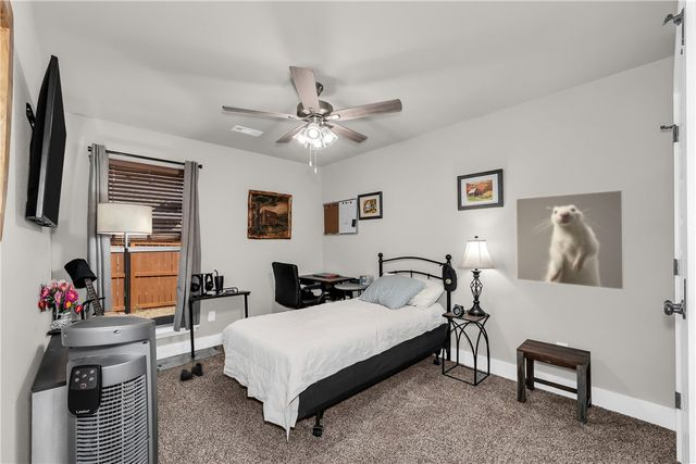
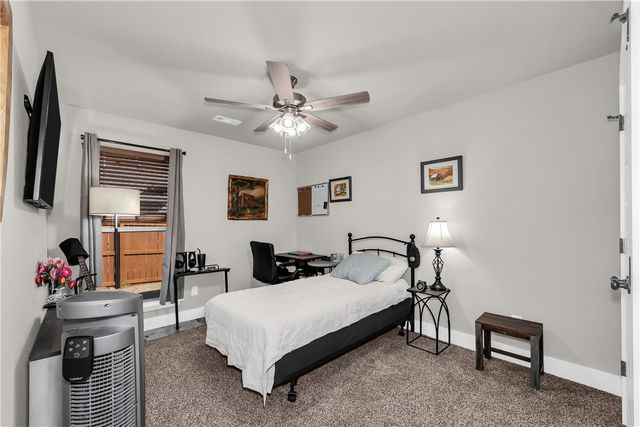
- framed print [514,189,625,291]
- boots [179,361,204,381]
